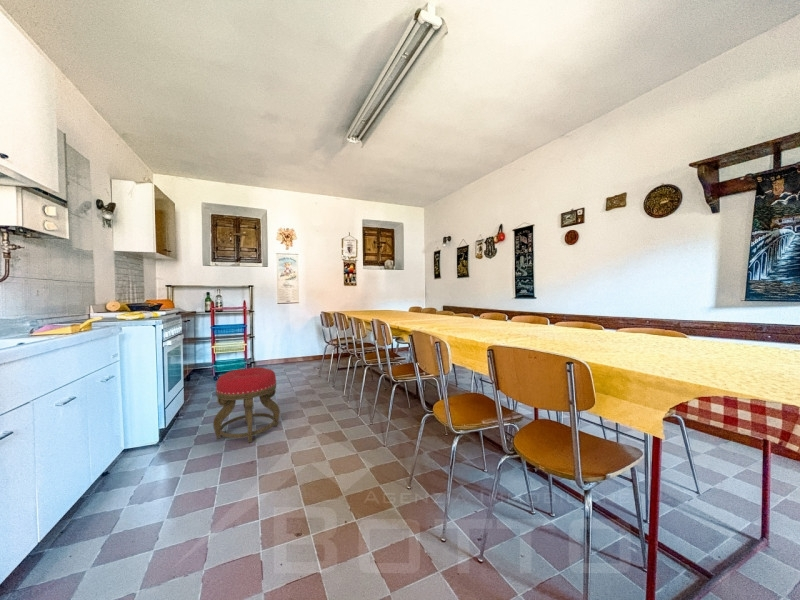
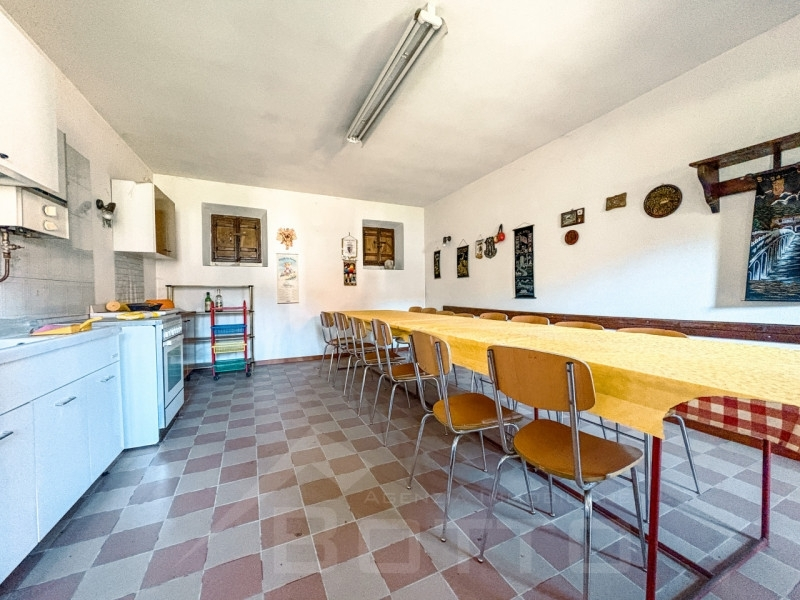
- stool [212,366,281,444]
